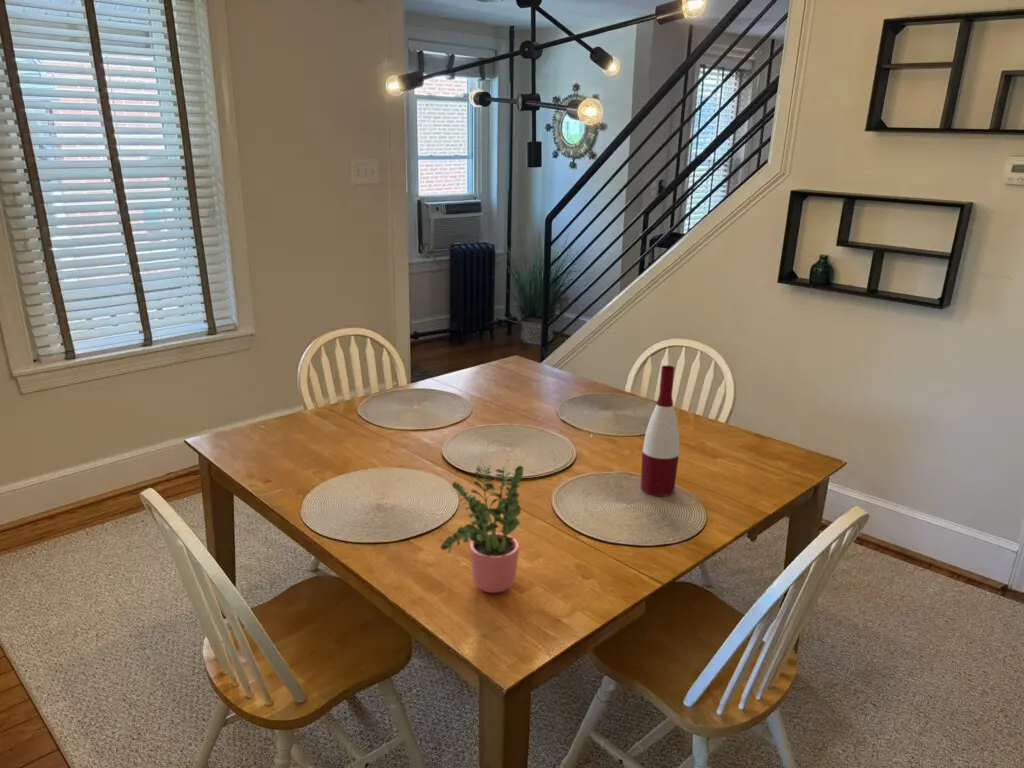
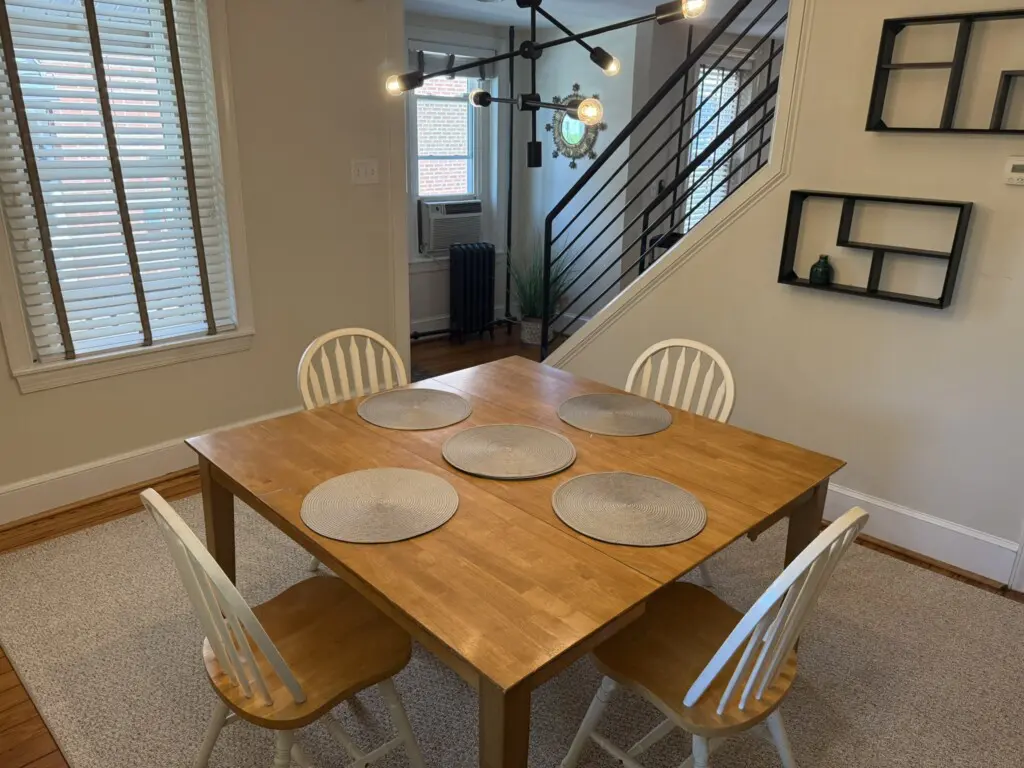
- potted plant [440,458,524,594]
- alcohol [640,365,680,497]
